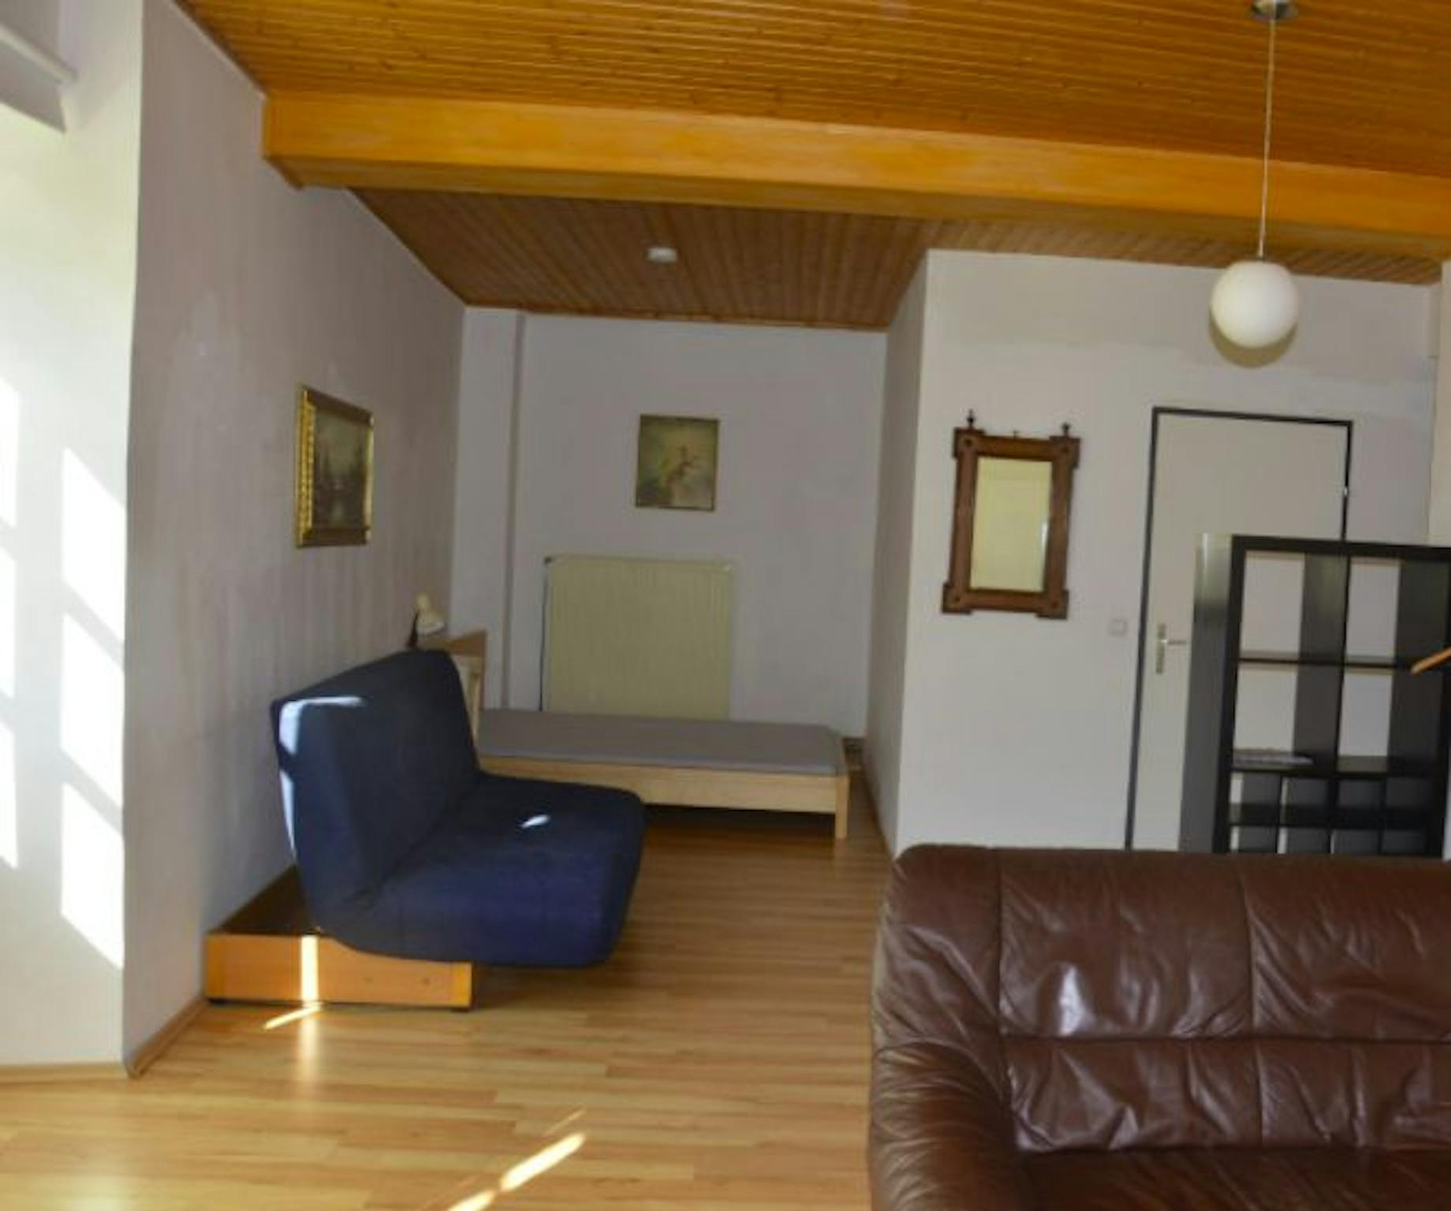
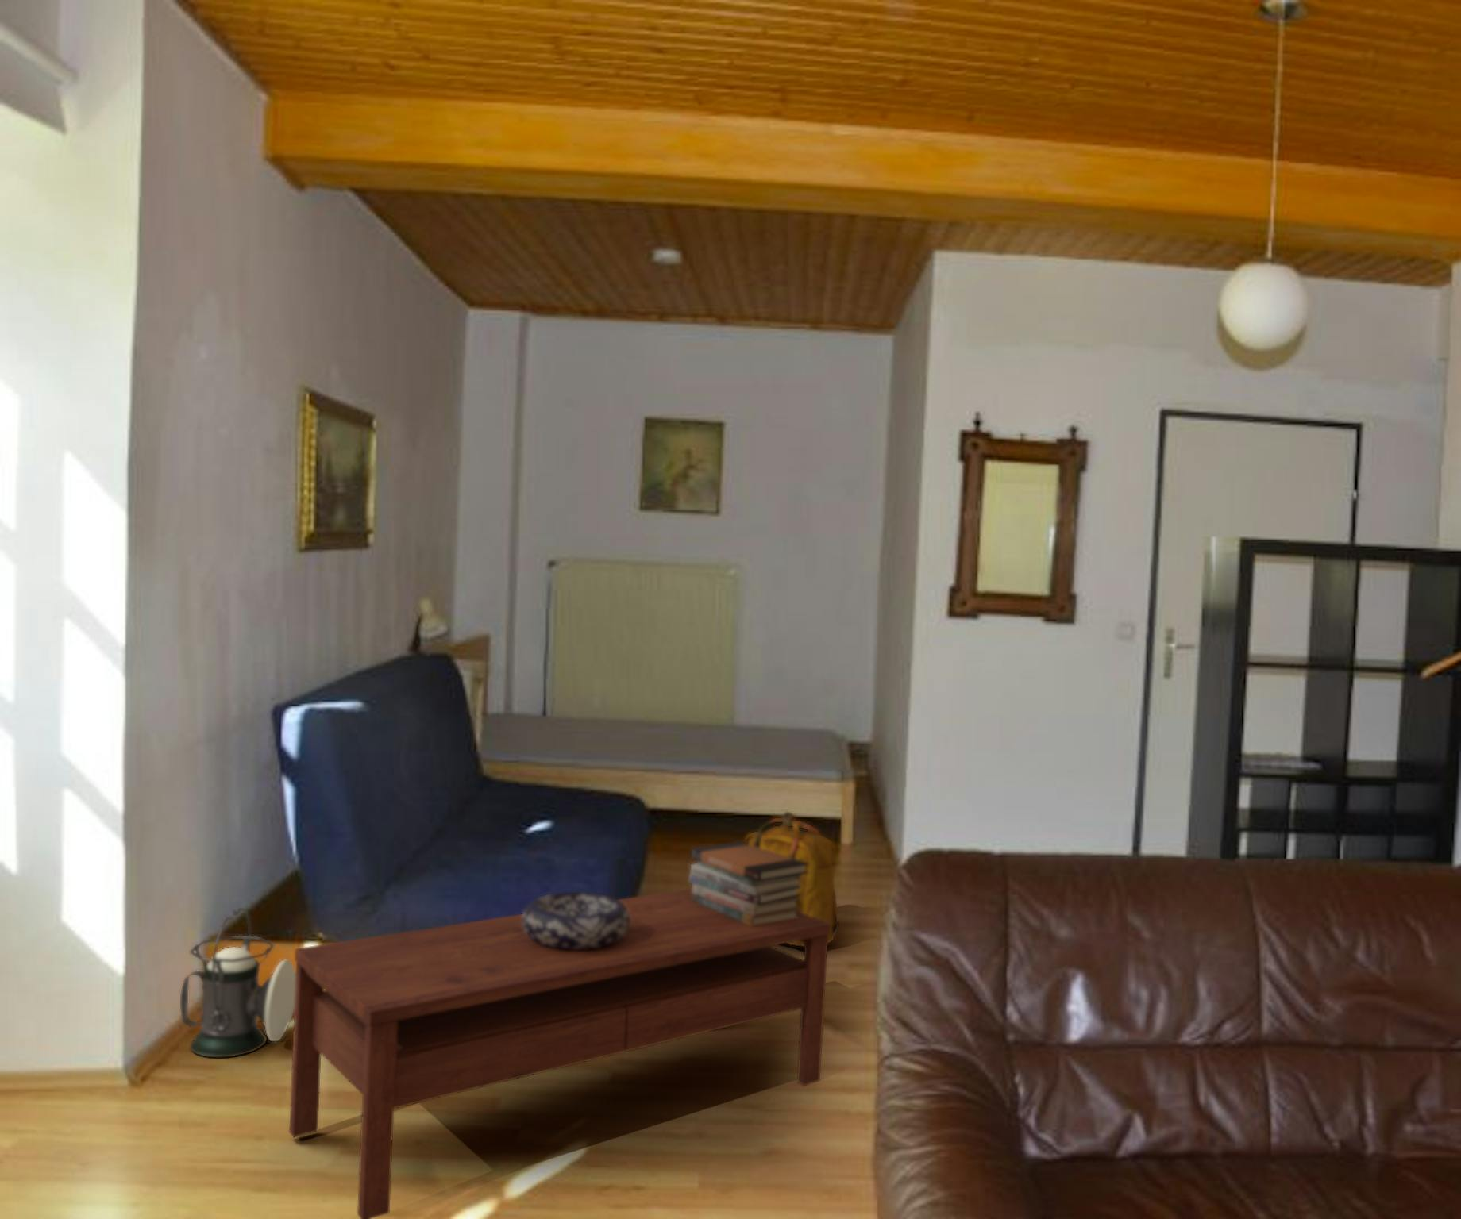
+ lantern [180,907,295,1058]
+ coffee table [289,888,830,1219]
+ decorative bowl [523,892,630,950]
+ backpack [744,811,840,947]
+ book stack [688,842,809,927]
